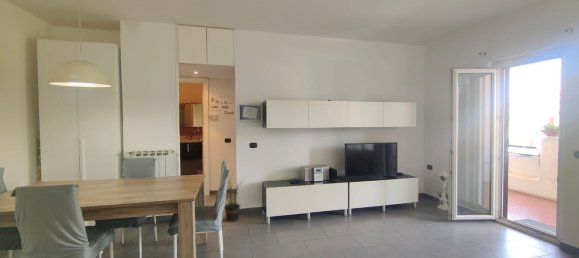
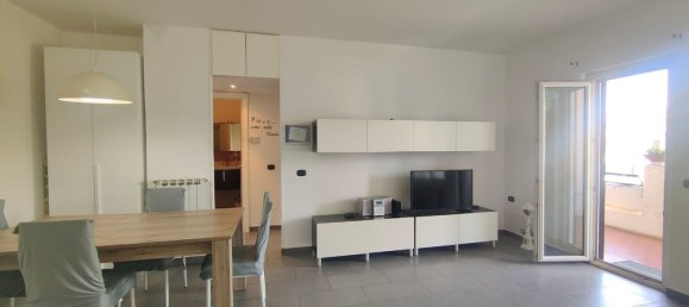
- potted plant [223,178,245,223]
